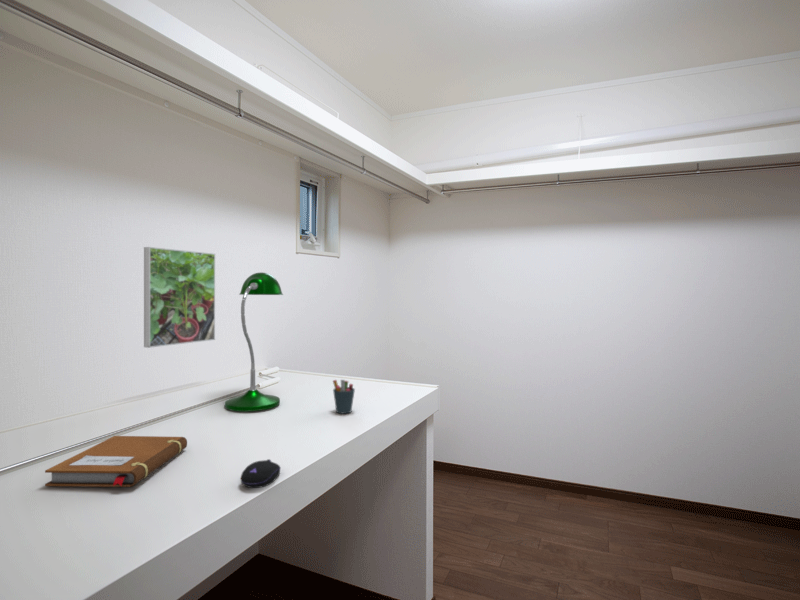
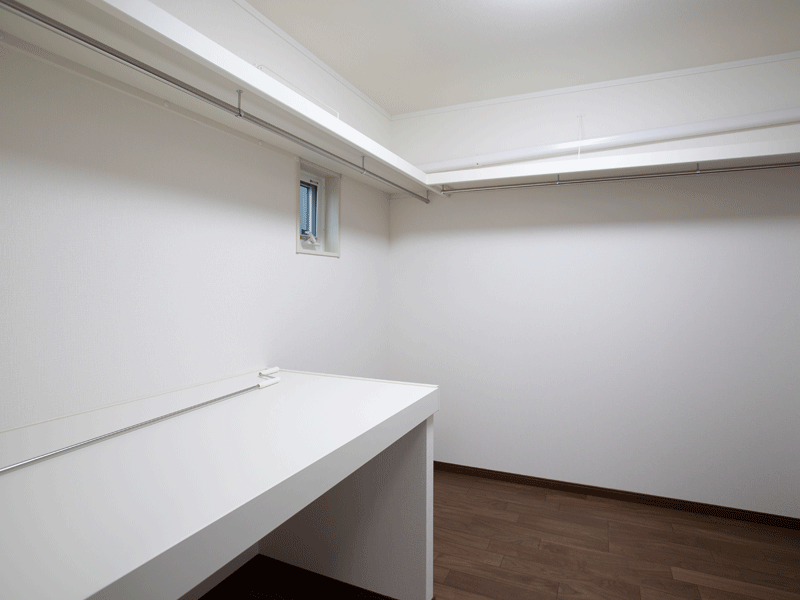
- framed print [143,246,216,349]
- pen holder [332,379,356,415]
- notebook [44,435,188,488]
- desk lamp [224,271,284,413]
- computer mouse [239,458,282,489]
